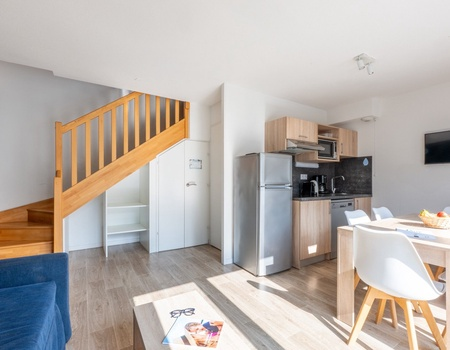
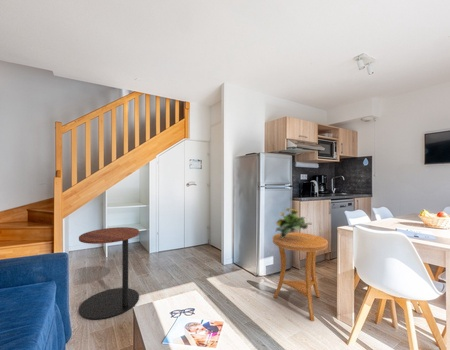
+ flowering plant [274,207,313,238]
+ side table [272,232,329,322]
+ side table [78,226,140,321]
